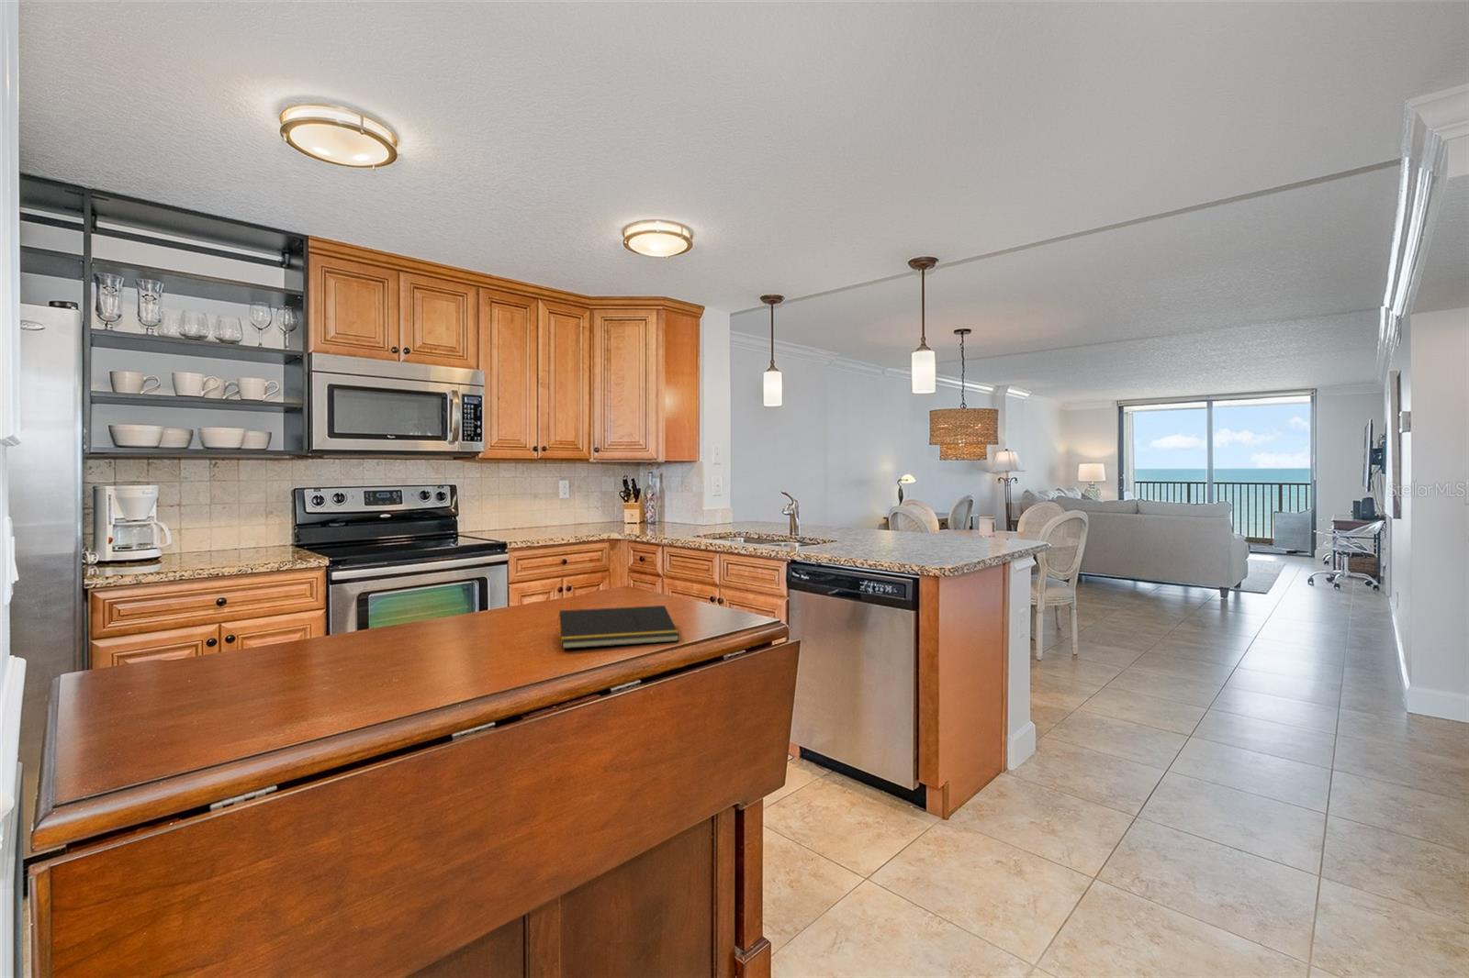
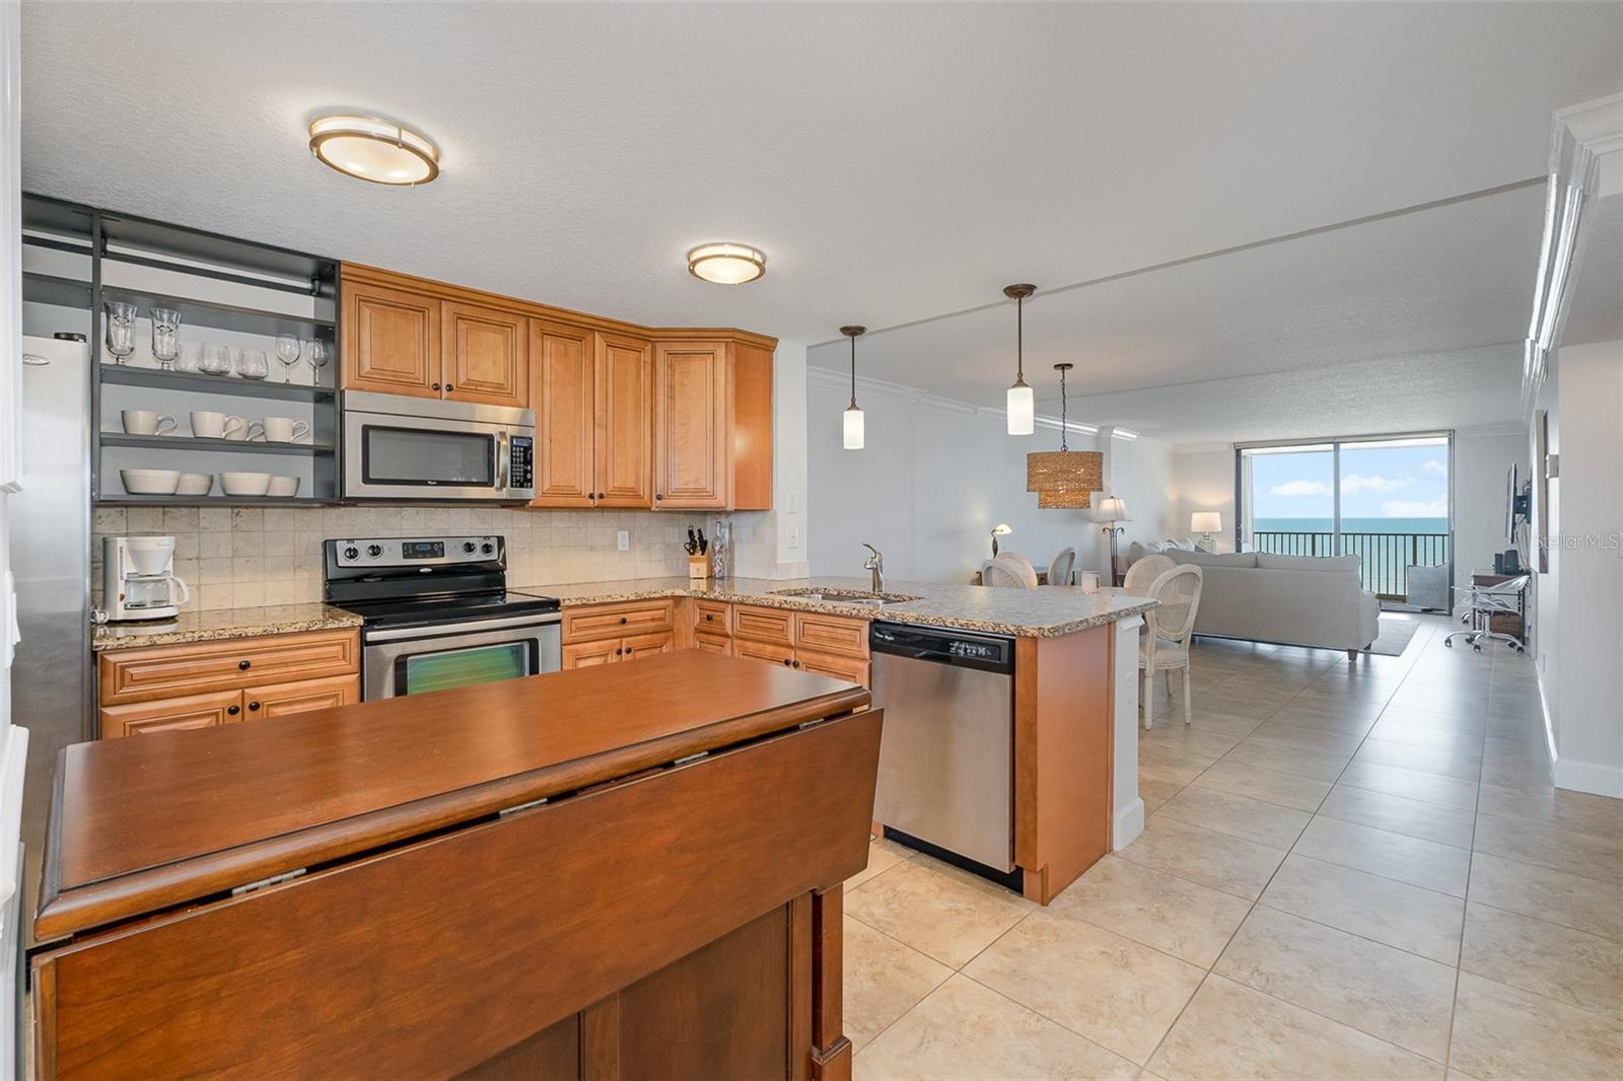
- notepad [556,605,680,649]
